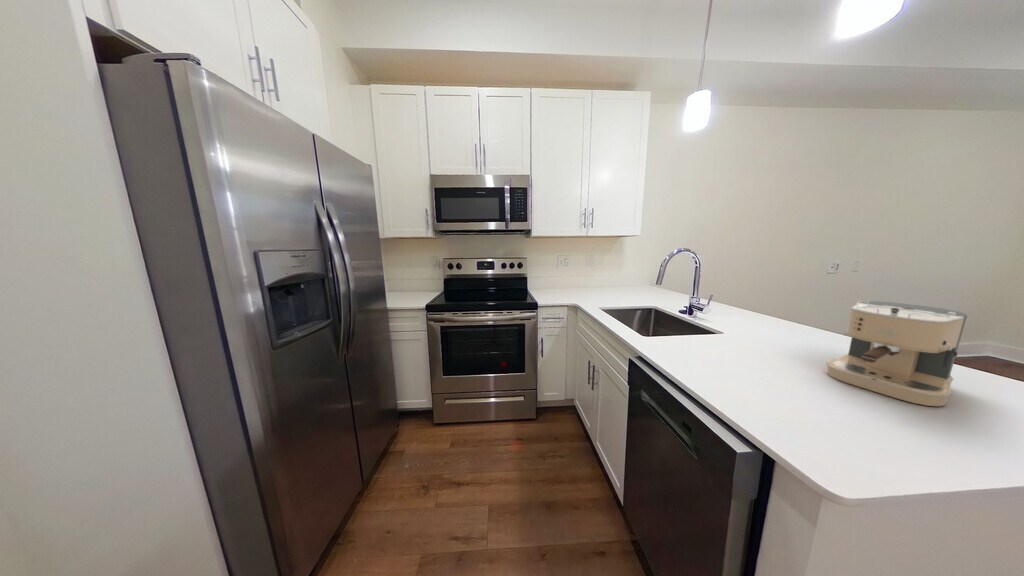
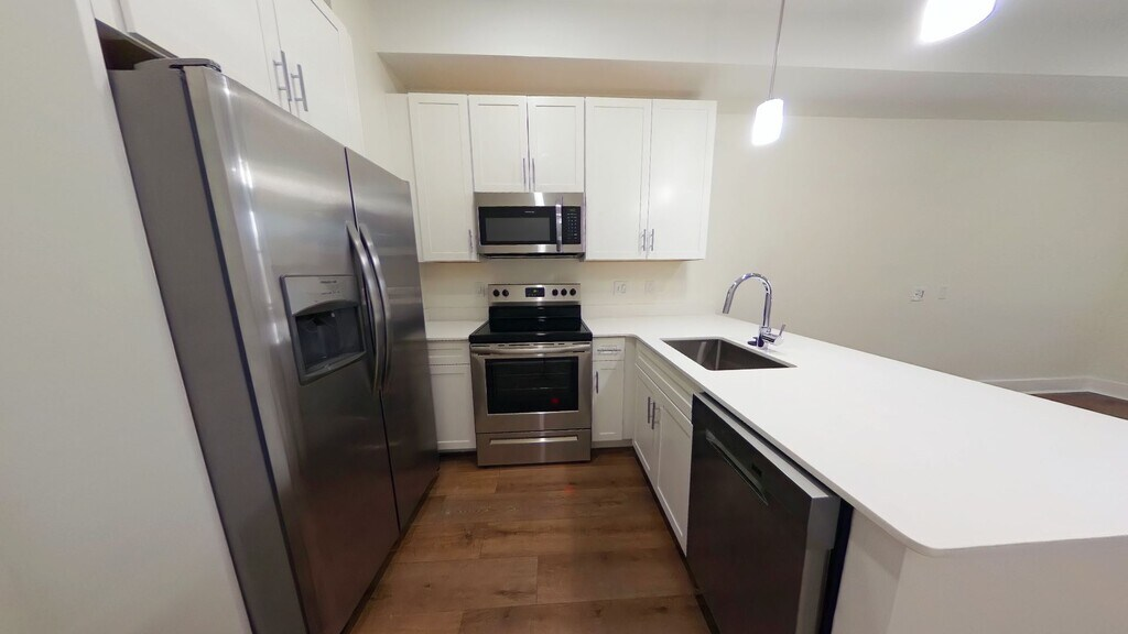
- coffee maker [826,300,968,407]
